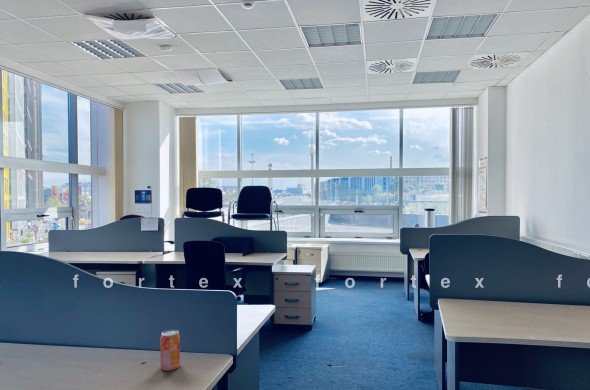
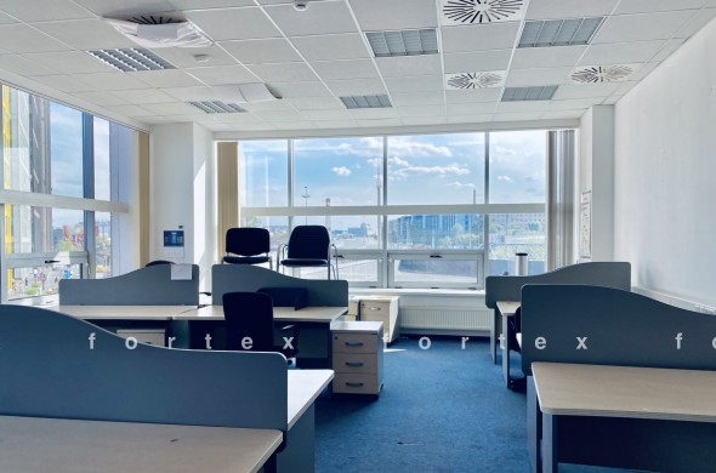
- beverage can [159,329,181,372]
